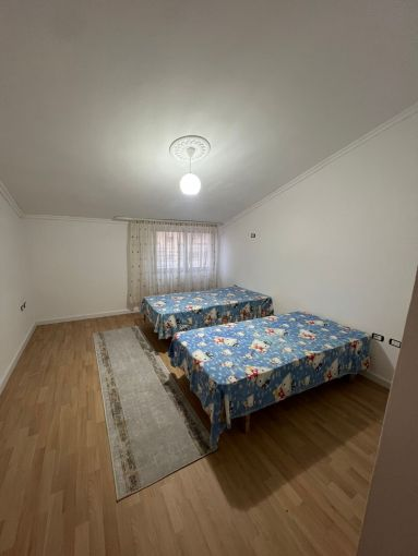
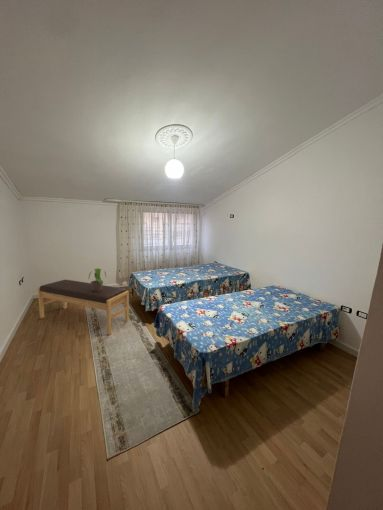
+ bench [37,279,130,336]
+ potted plant [87,267,107,291]
